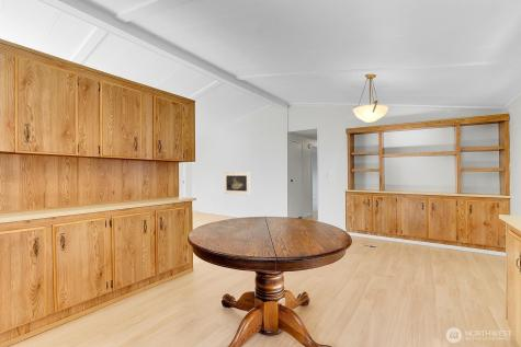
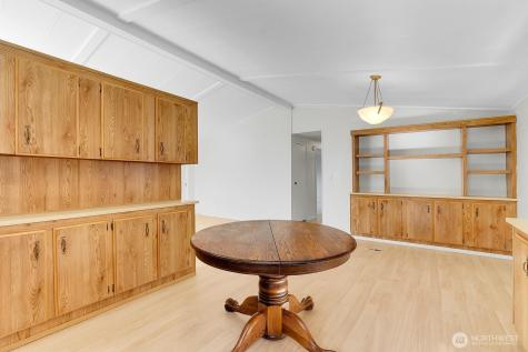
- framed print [223,171,251,196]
